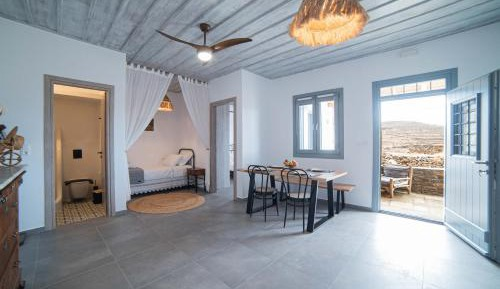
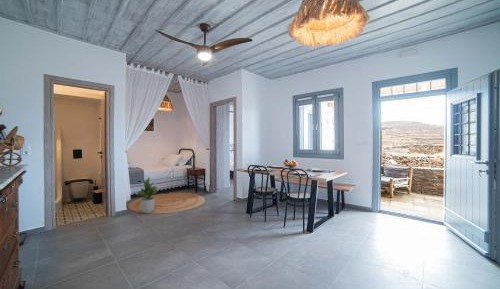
+ potted plant [135,177,159,214]
